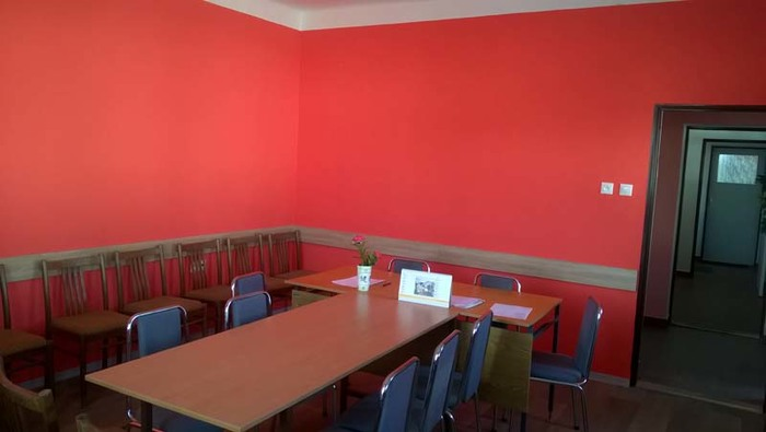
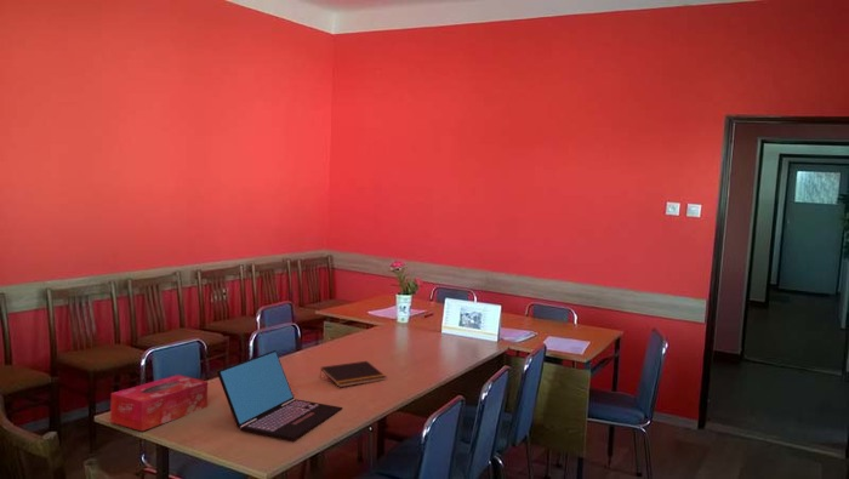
+ laptop [216,349,344,441]
+ notepad [318,360,387,388]
+ tissue box [109,373,209,432]
